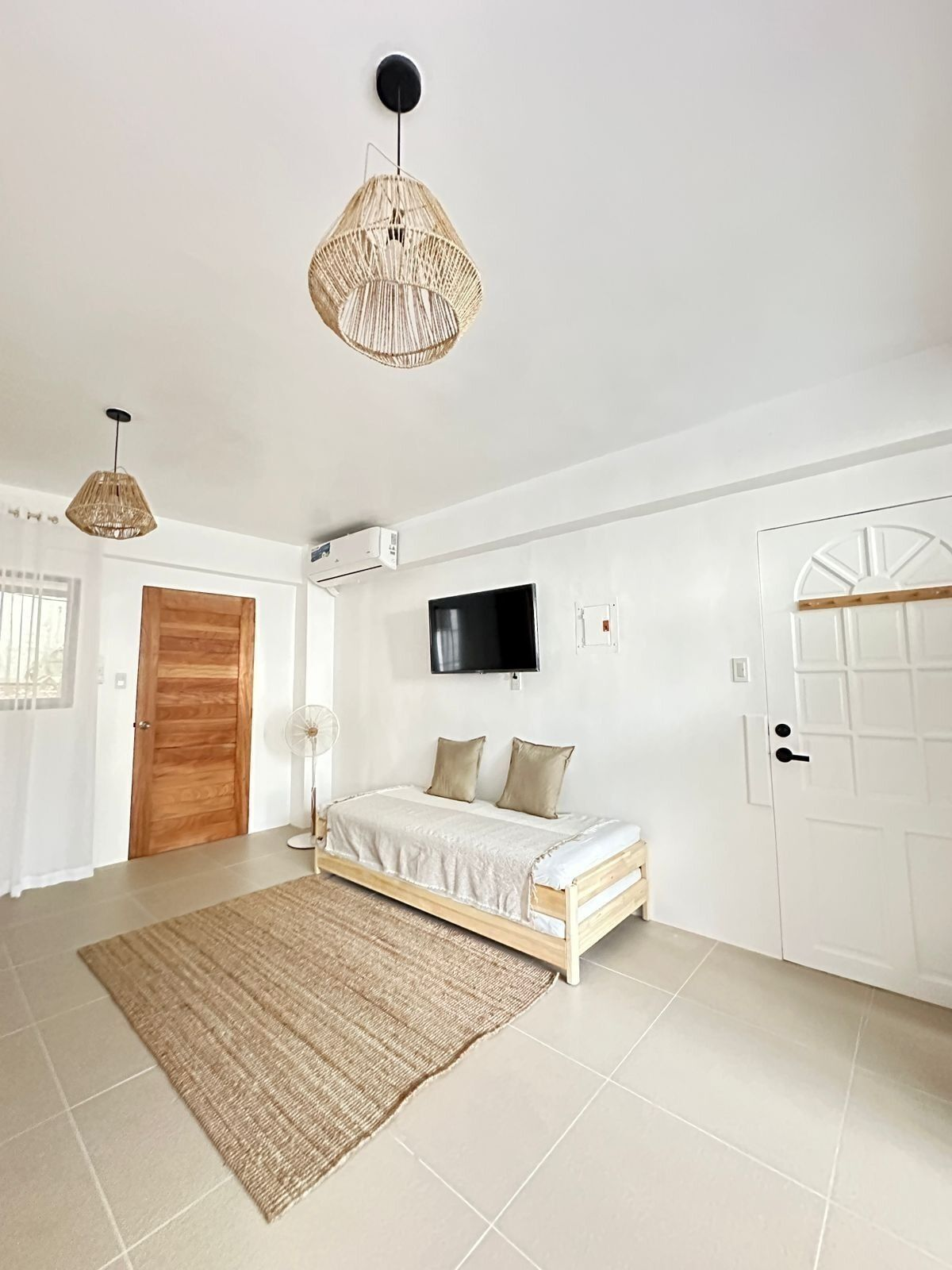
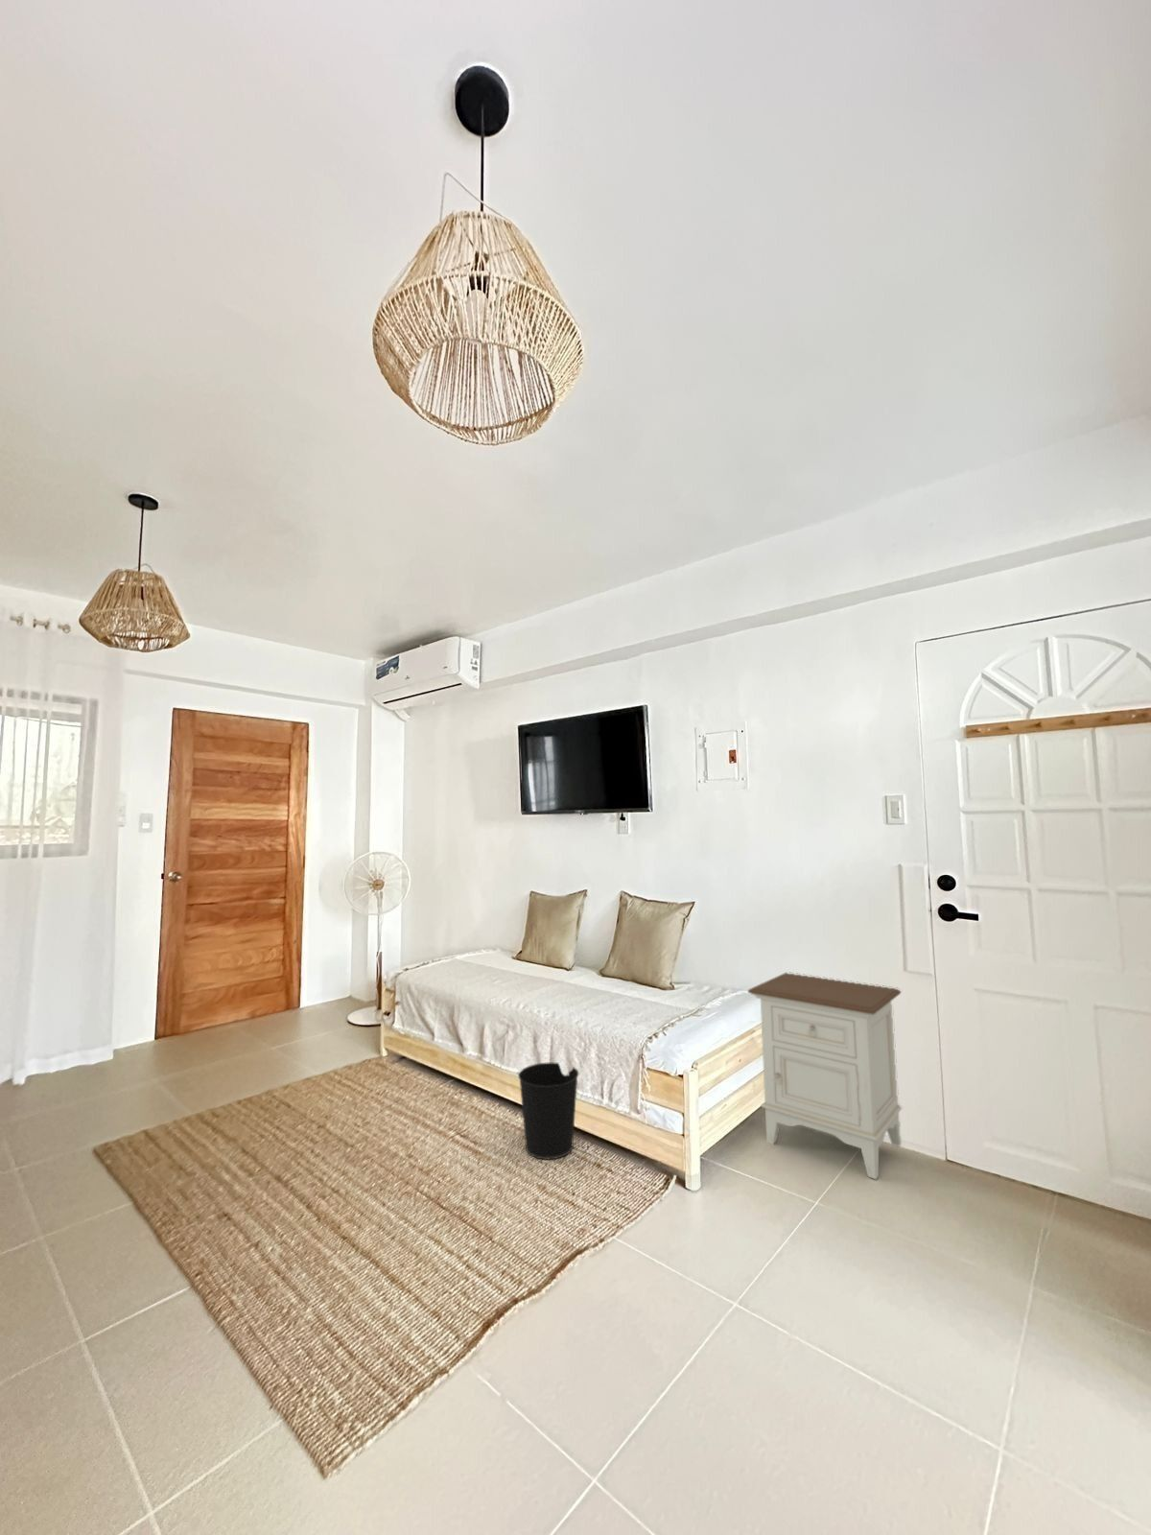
+ nightstand [747,972,903,1181]
+ wastebasket [517,1062,579,1160]
